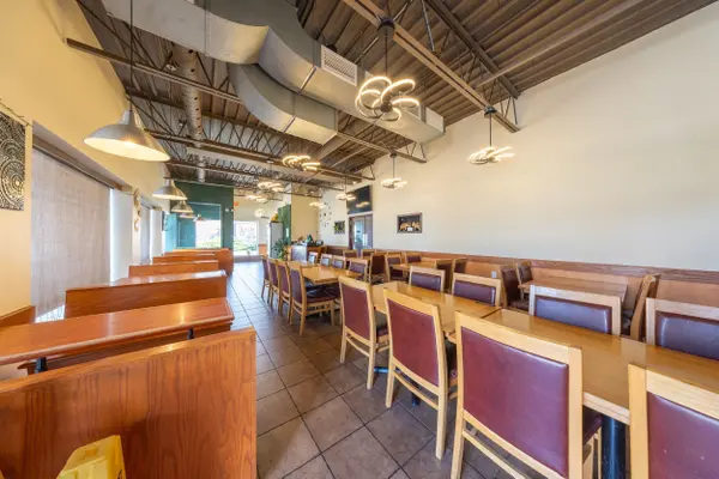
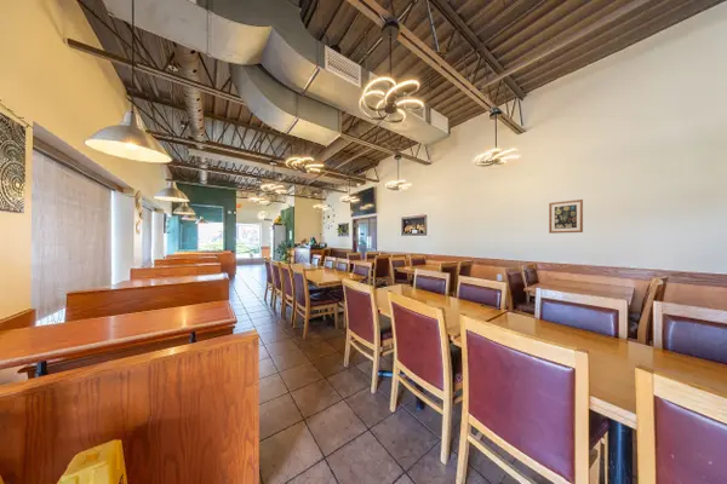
+ wall art [548,198,584,235]
